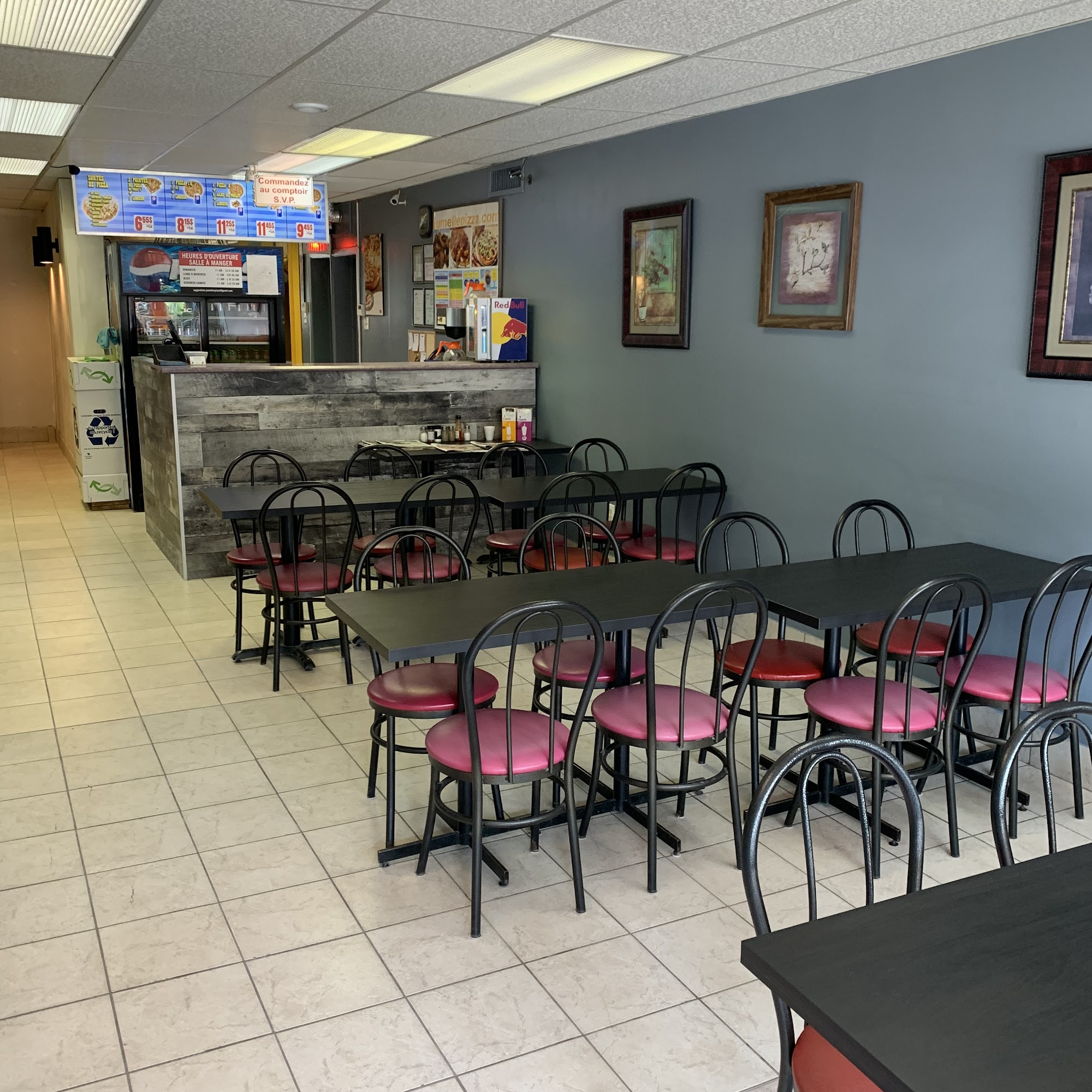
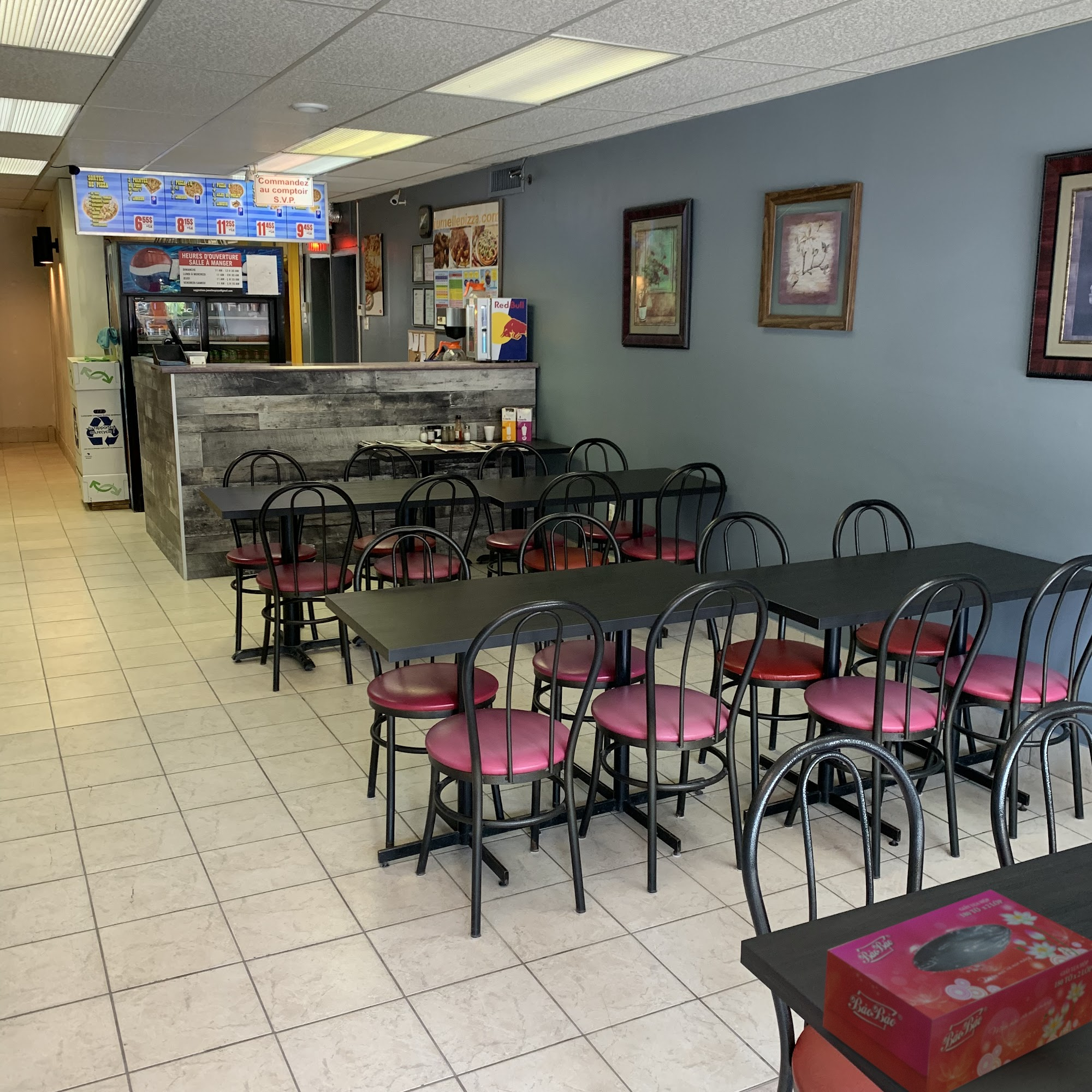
+ tissue box [822,889,1092,1092]
